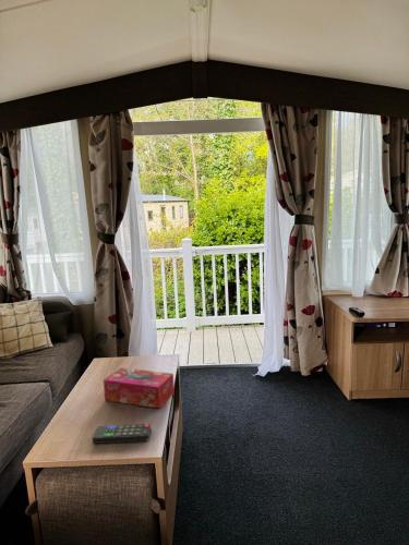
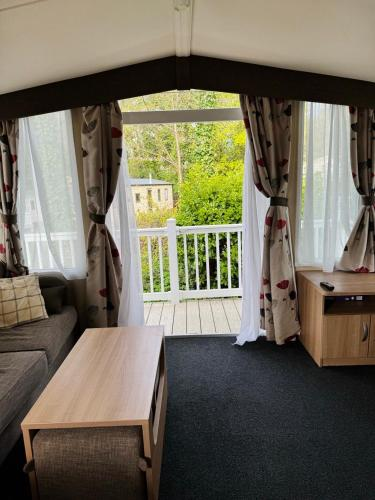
- tissue box [103,367,176,410]
- remote control [92,423,152,445]
